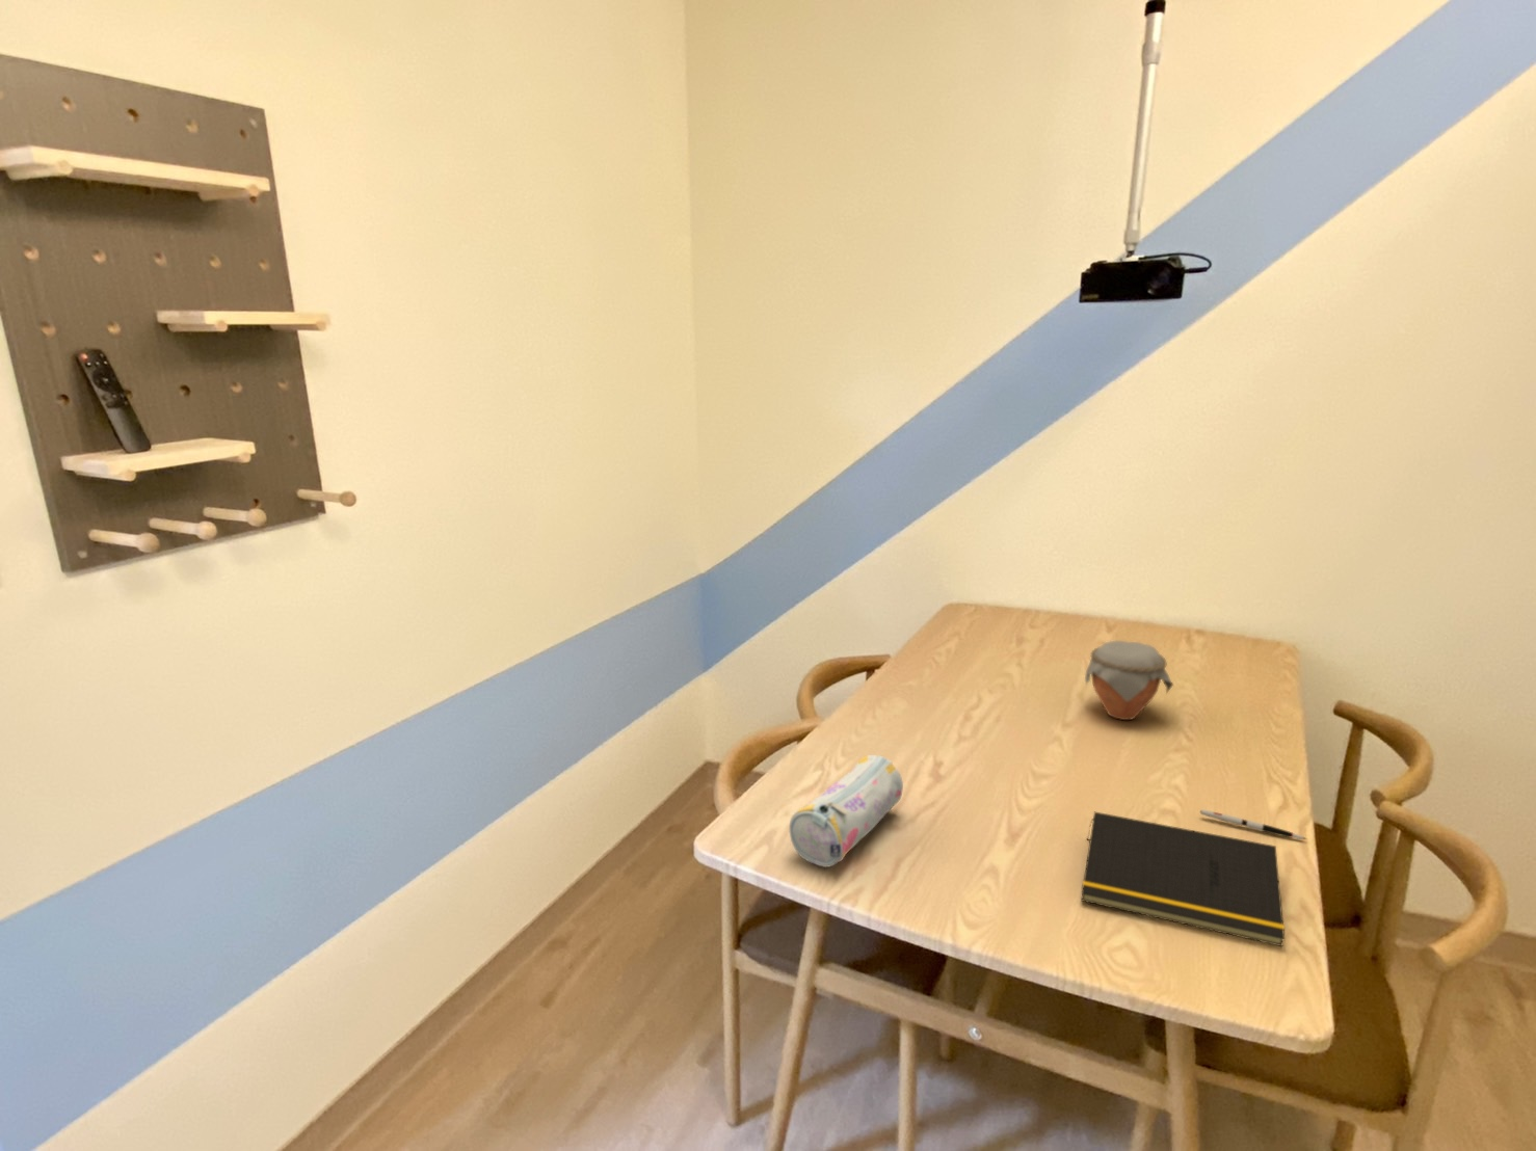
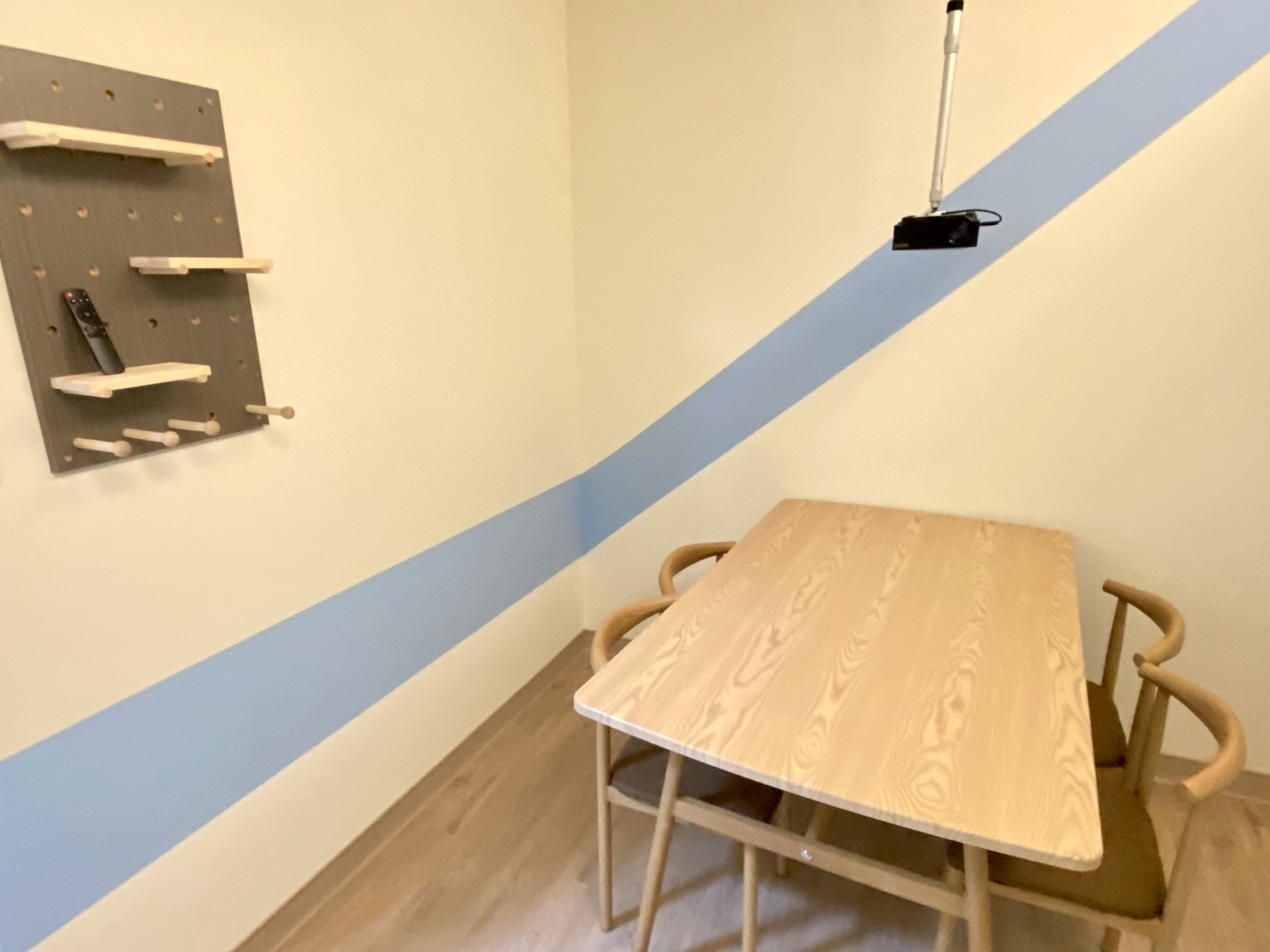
- pencil case [789,754,905,868]
- pen [1200,808,1307,840]
- notepad [1080,811,1286,948]
- jar [1084,640,1174,721]
